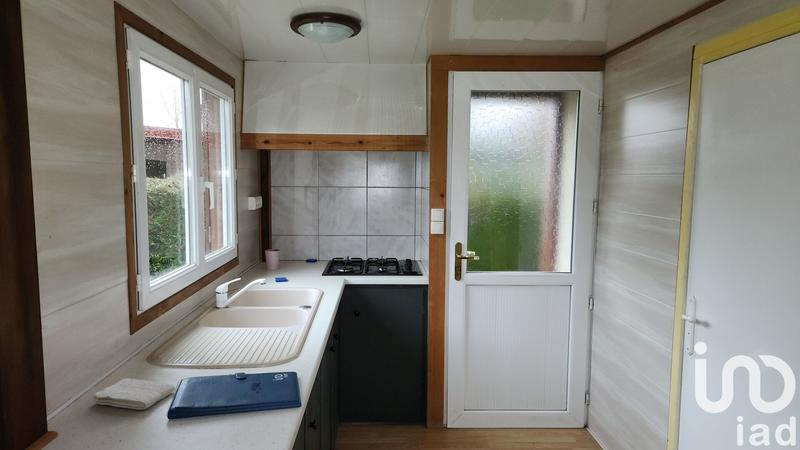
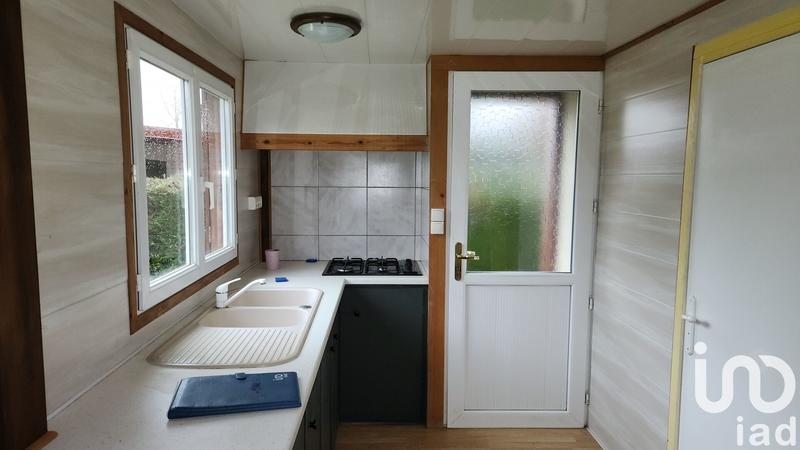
- washcloth [91,377,176,410]
